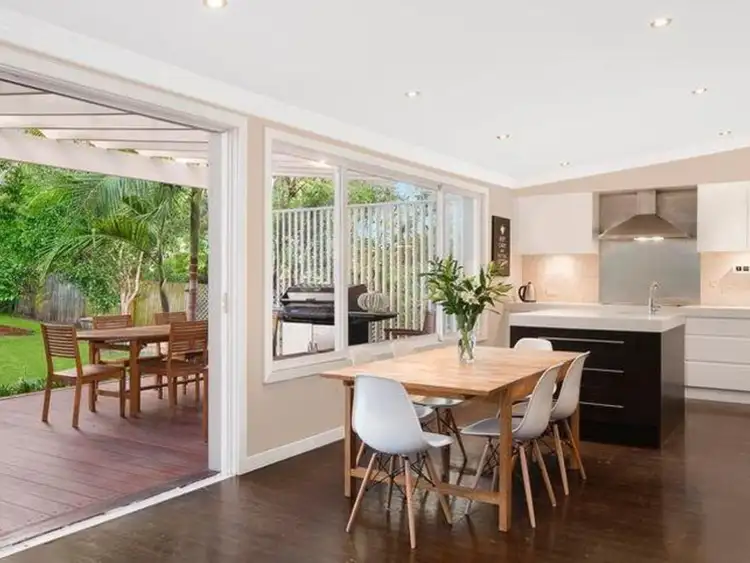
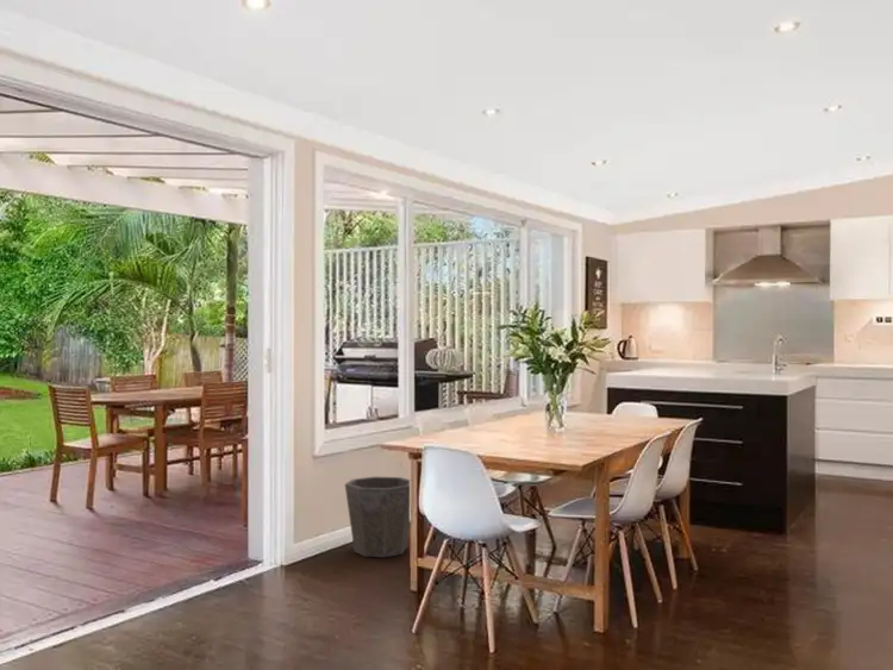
+ waste bin [344,476,411,558]
